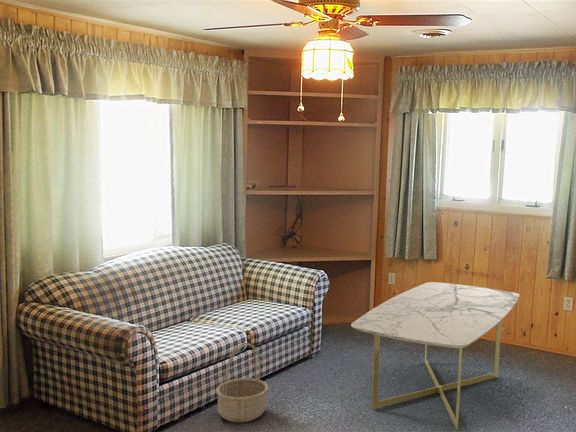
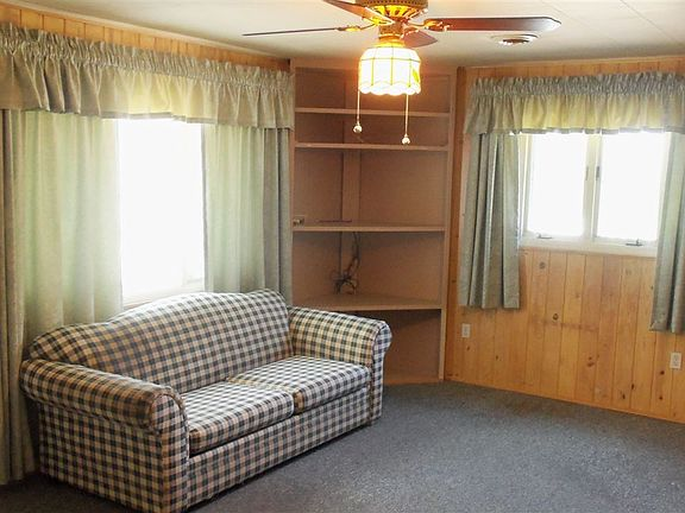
- basket [215,342,270,423]
- coffee table [350,281,521,431]
